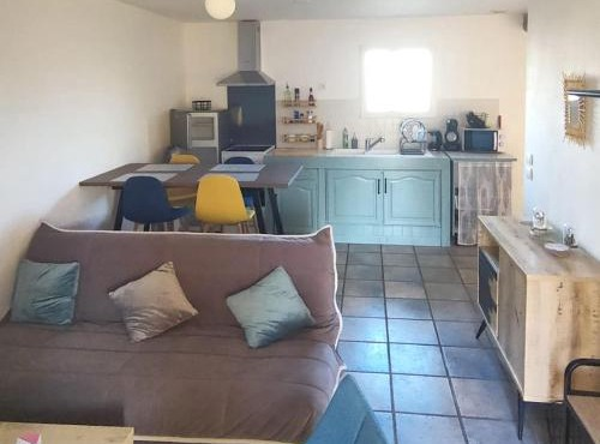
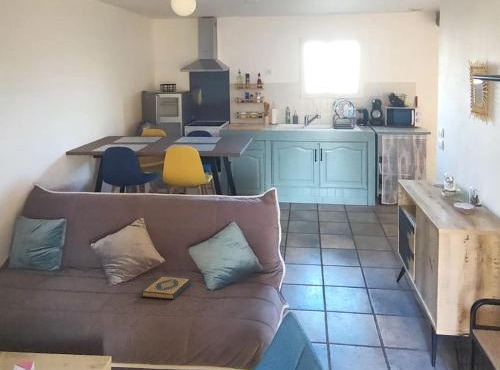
+ hardback book [141,276,192,300]
